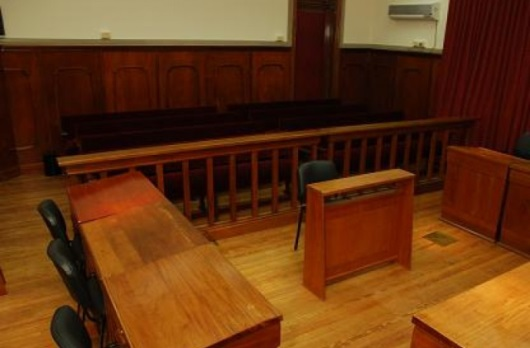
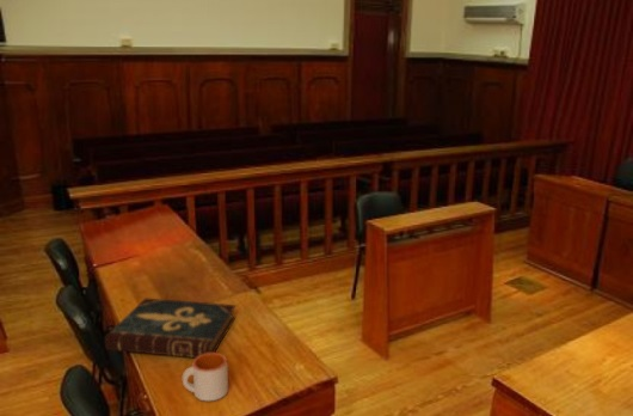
+ mug [182,351,229,403]
+ book [104,298,236,359]
